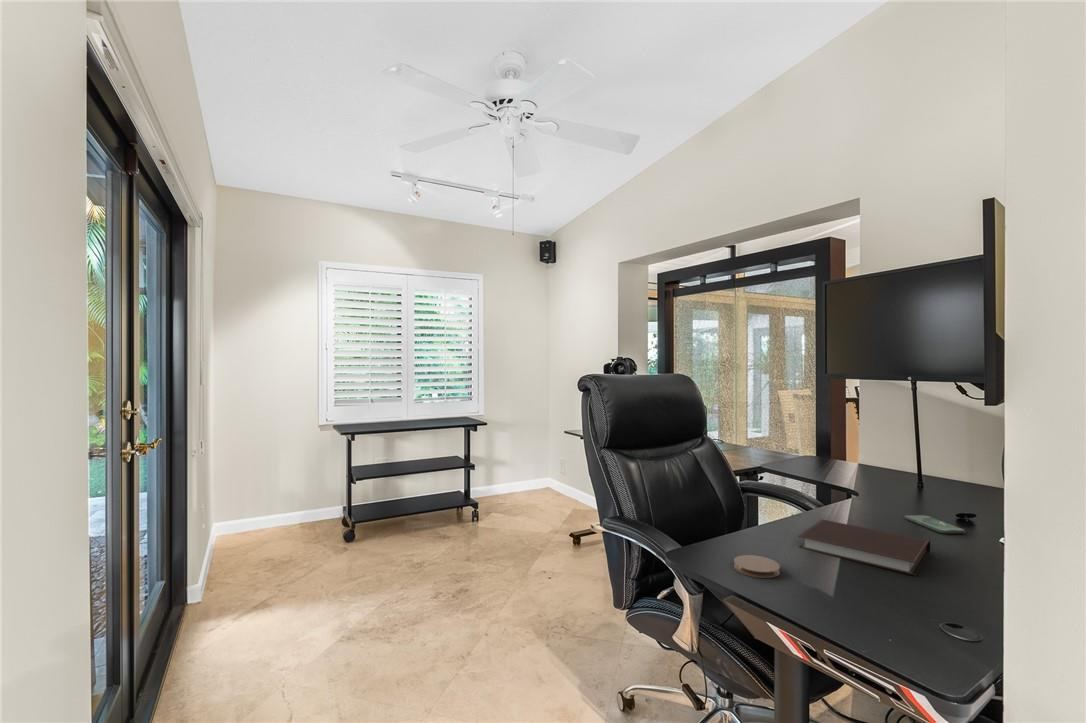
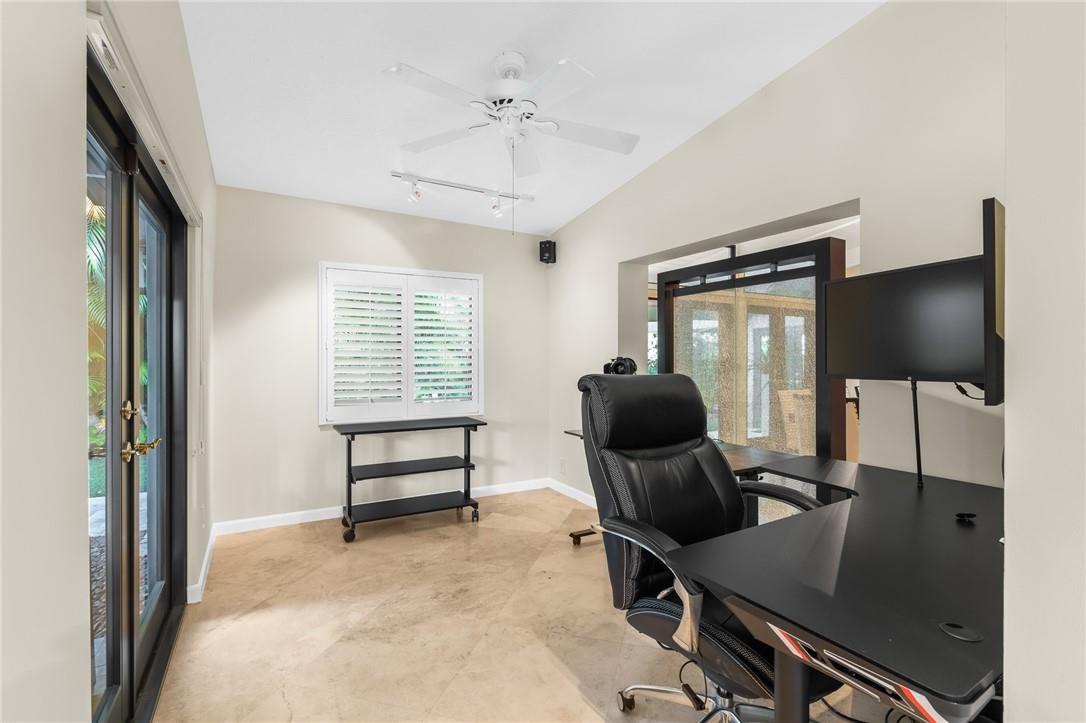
- notebook [797,519,931,577]
- smartphone [904,514,966,534]
- coaster [733,554,781,579]
